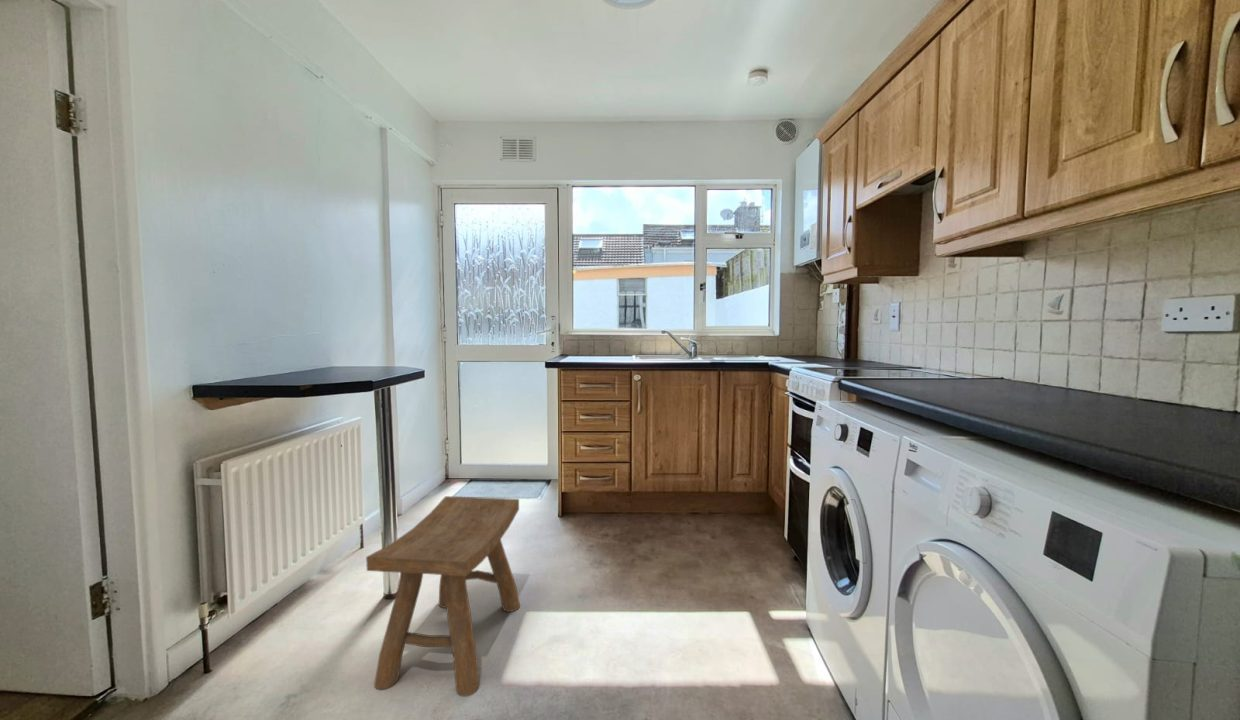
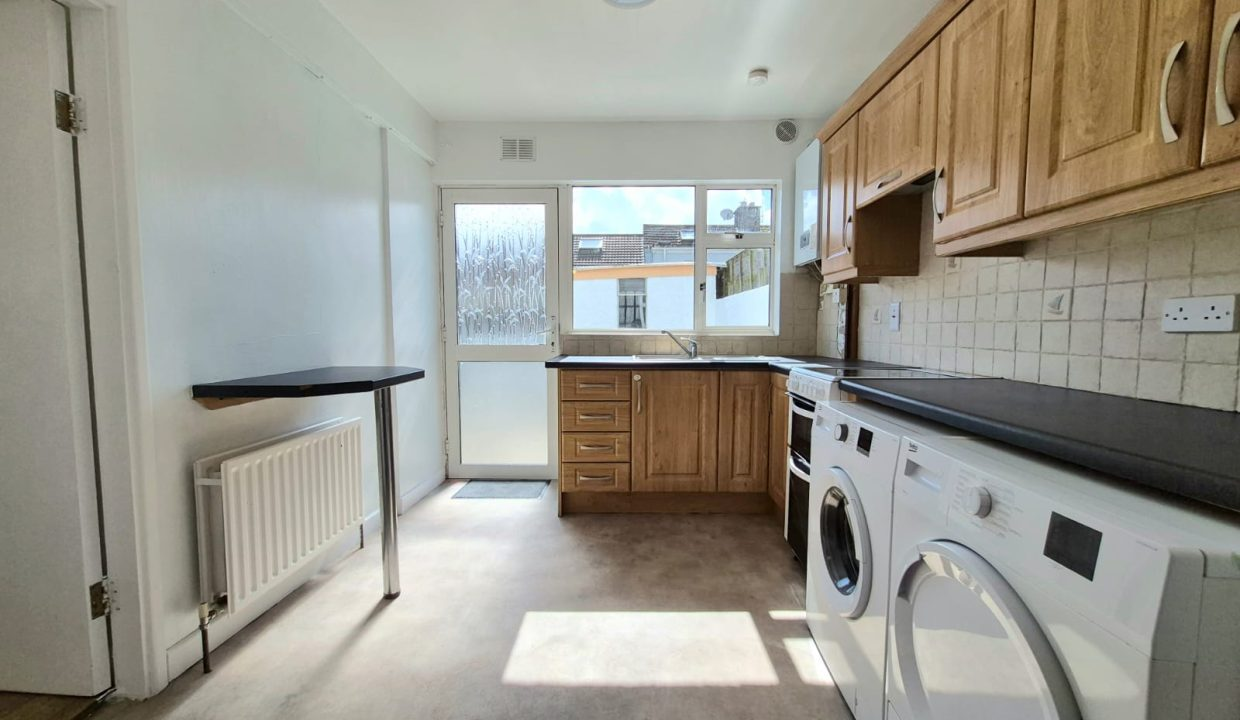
- stool [365,495,521,697]
